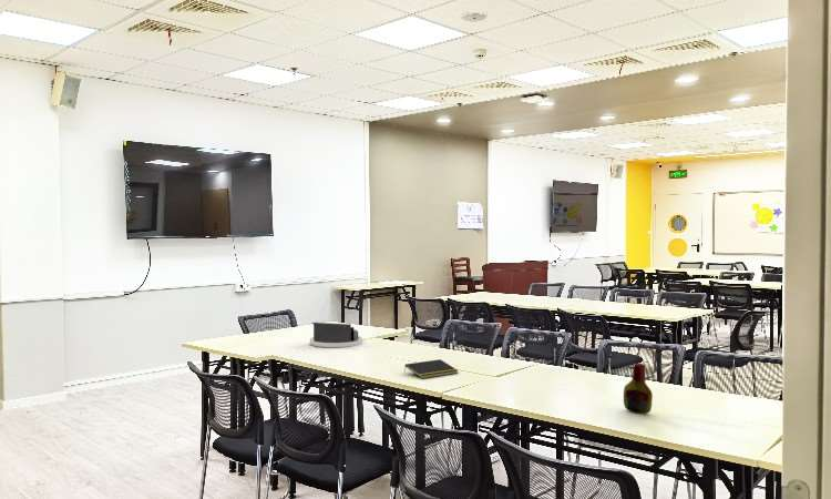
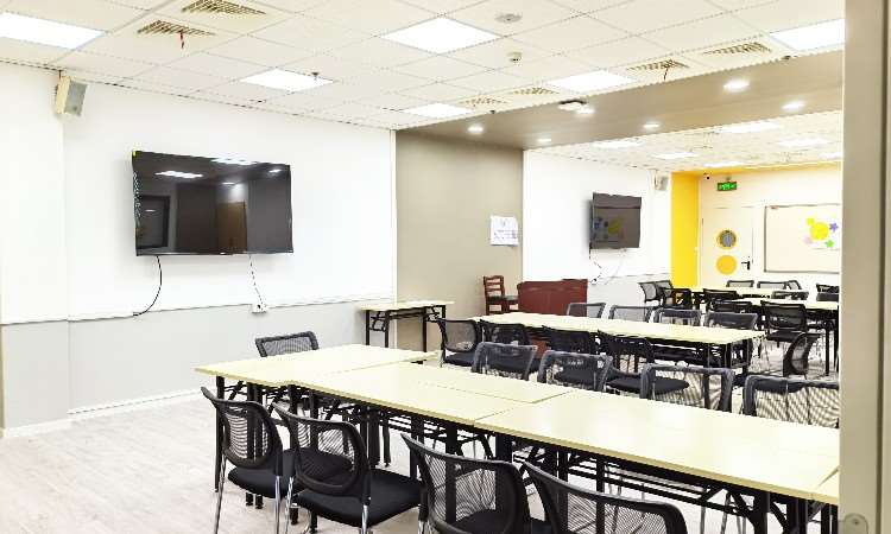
- desk organizer [309,322,363,348]
- bottle [623,363,654,415]
- notepad [403,358,459,379]
